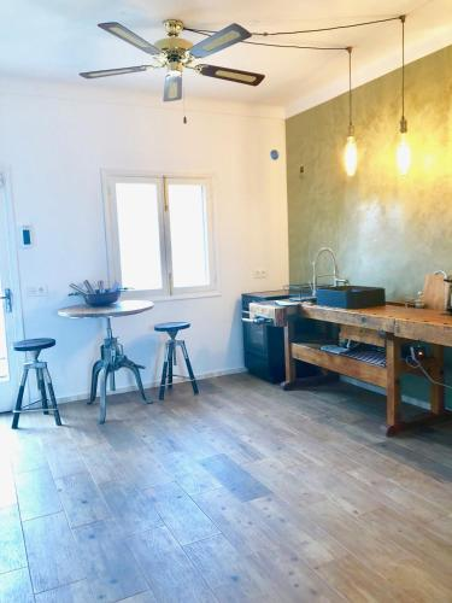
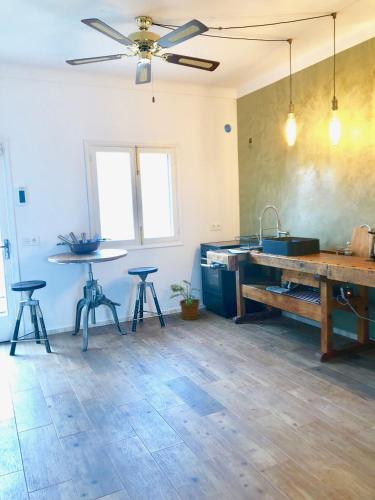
+ potted plant [168,279,203,321]
